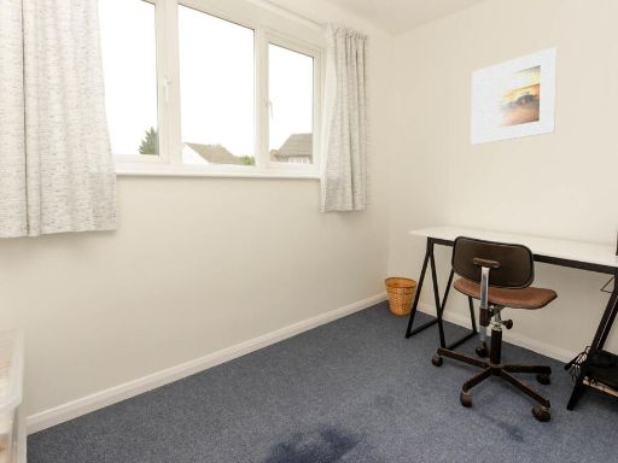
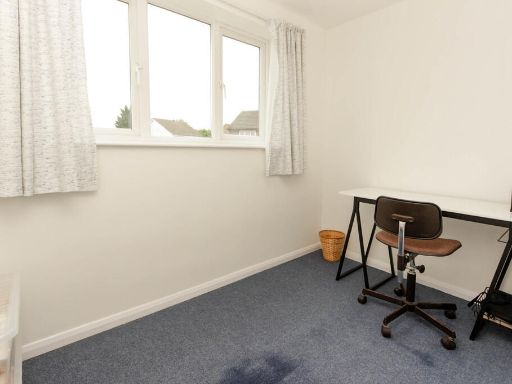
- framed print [470,46,558,146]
